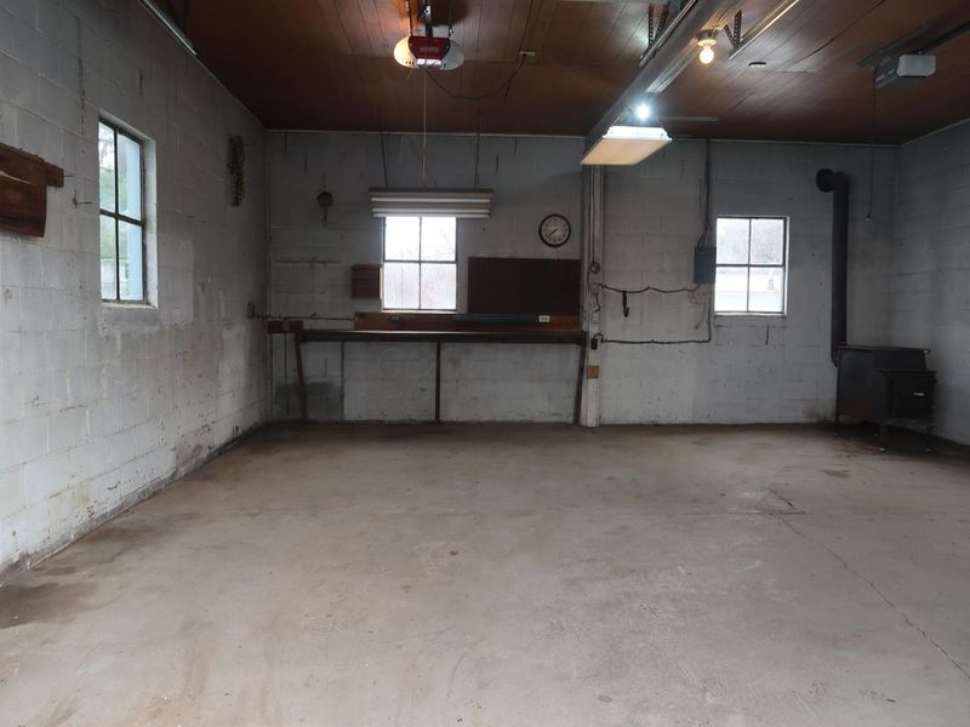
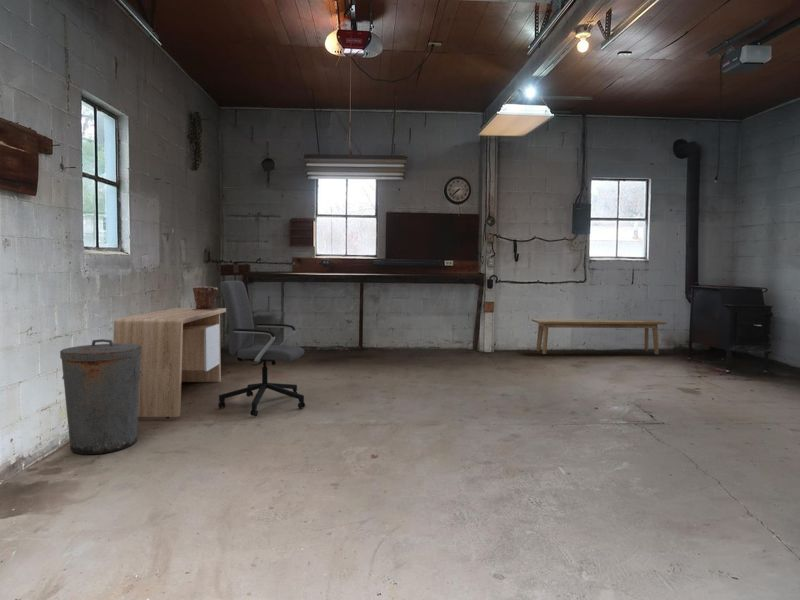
+ desk [112,307,227,420]
+ office chair [217,280,306,417]
+ bench [530,318,668,355]
+ trash can [59,338,142,455]
+ plant pot [192,285,219,310]
